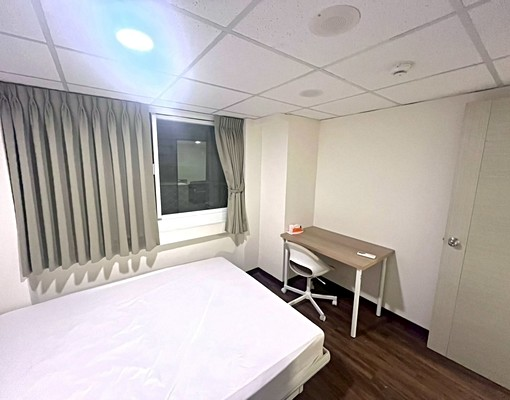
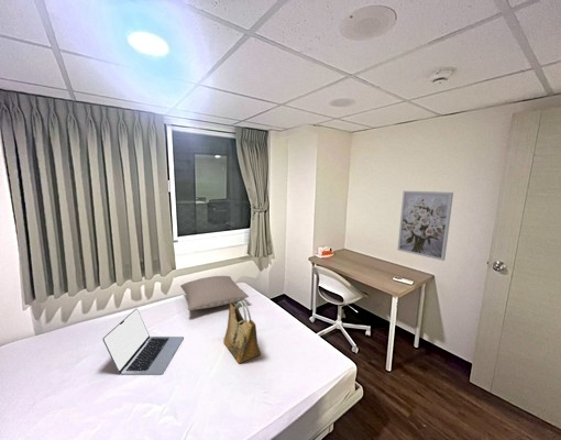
+ laptop [101,308,185,376]
+ pillow [179,275,250,311]
+ grocery bag [222,299,262,364]
+ wall art [396,190,454,262]
